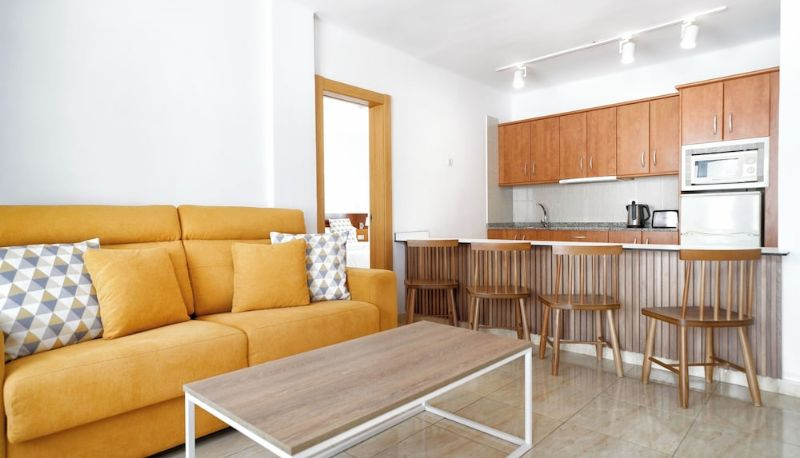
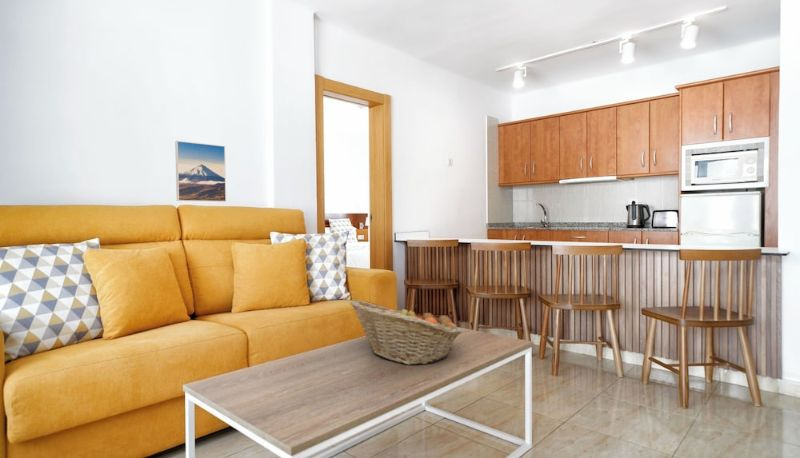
+ fruit basket [349,299,463,366]
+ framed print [174,140,227,203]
